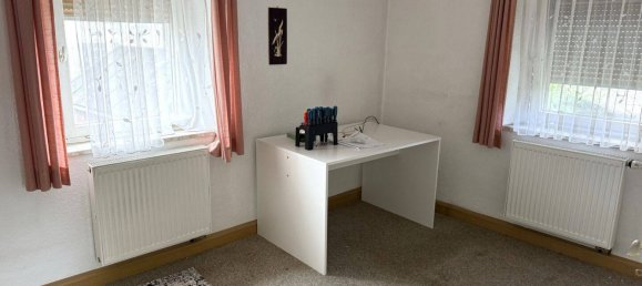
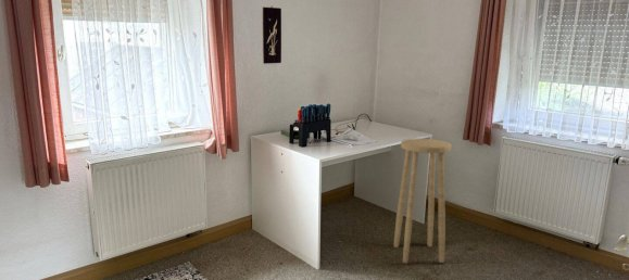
+ stool [392,138,452,265]
